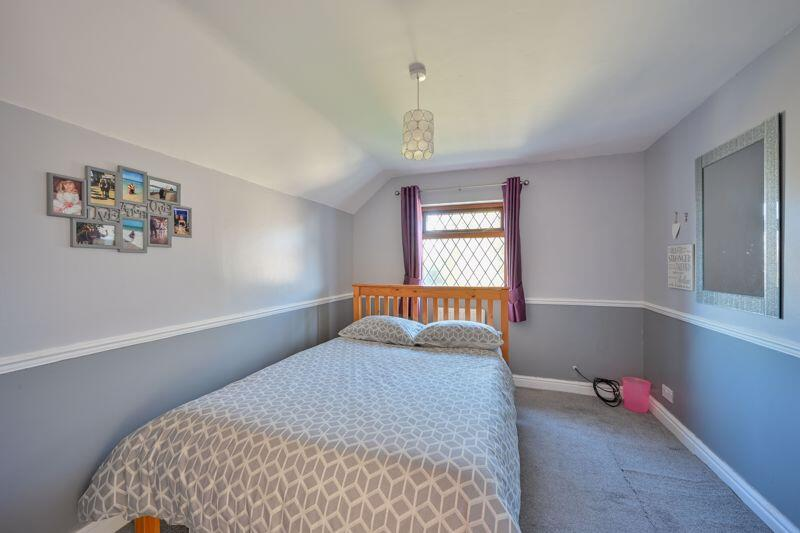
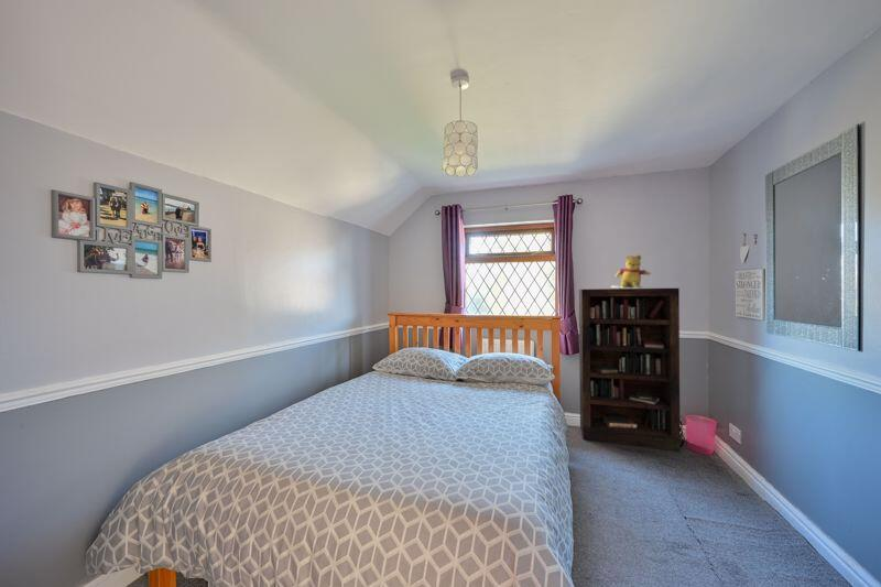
+ teddy bear [610,254,652,289]
+ bookcase [578,287,682,453]
